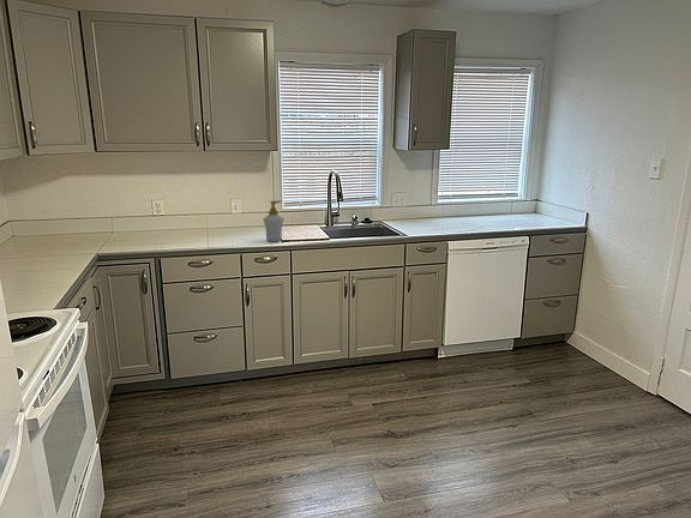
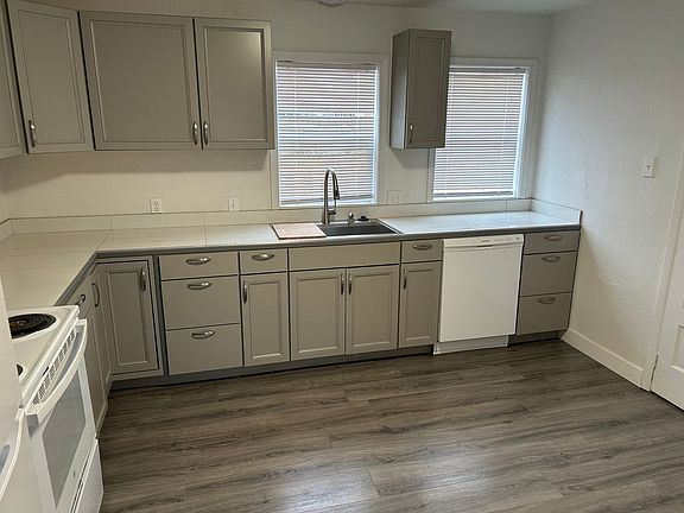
- soap bottle [262,199,286,243]
